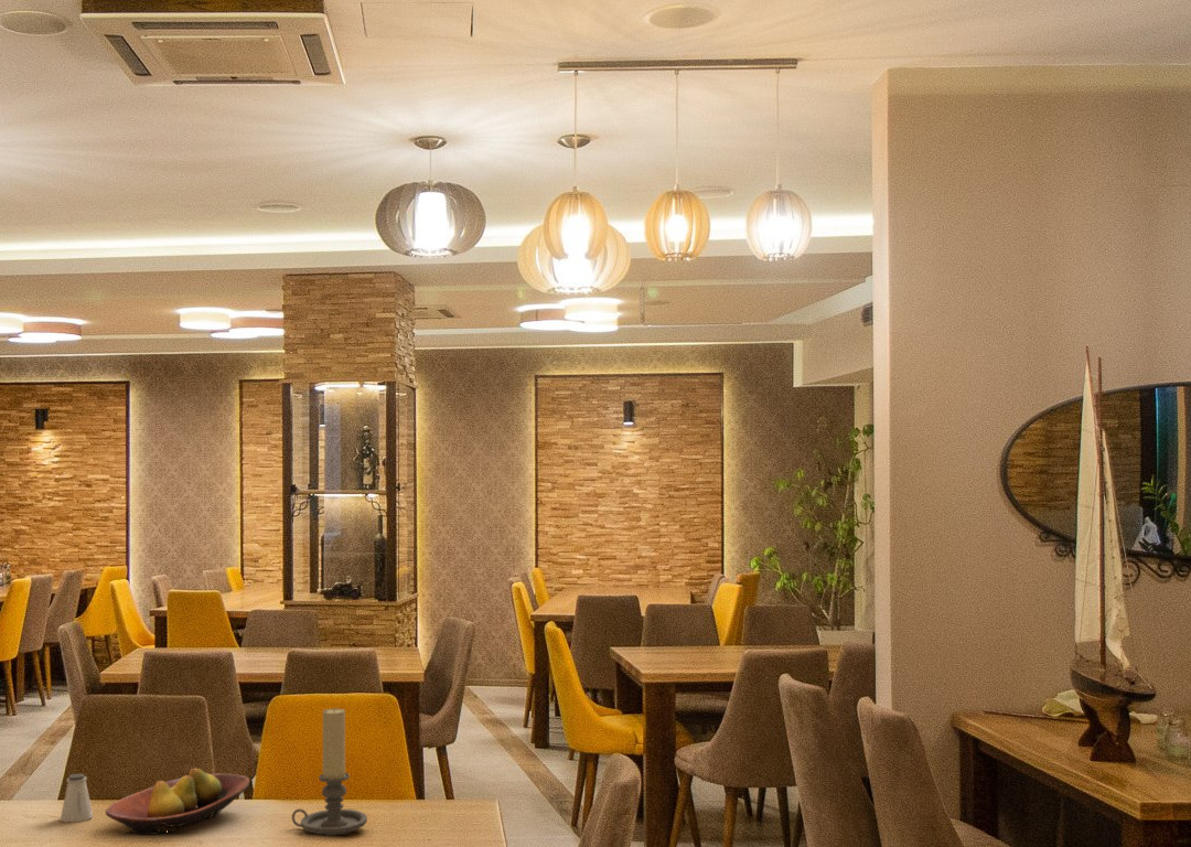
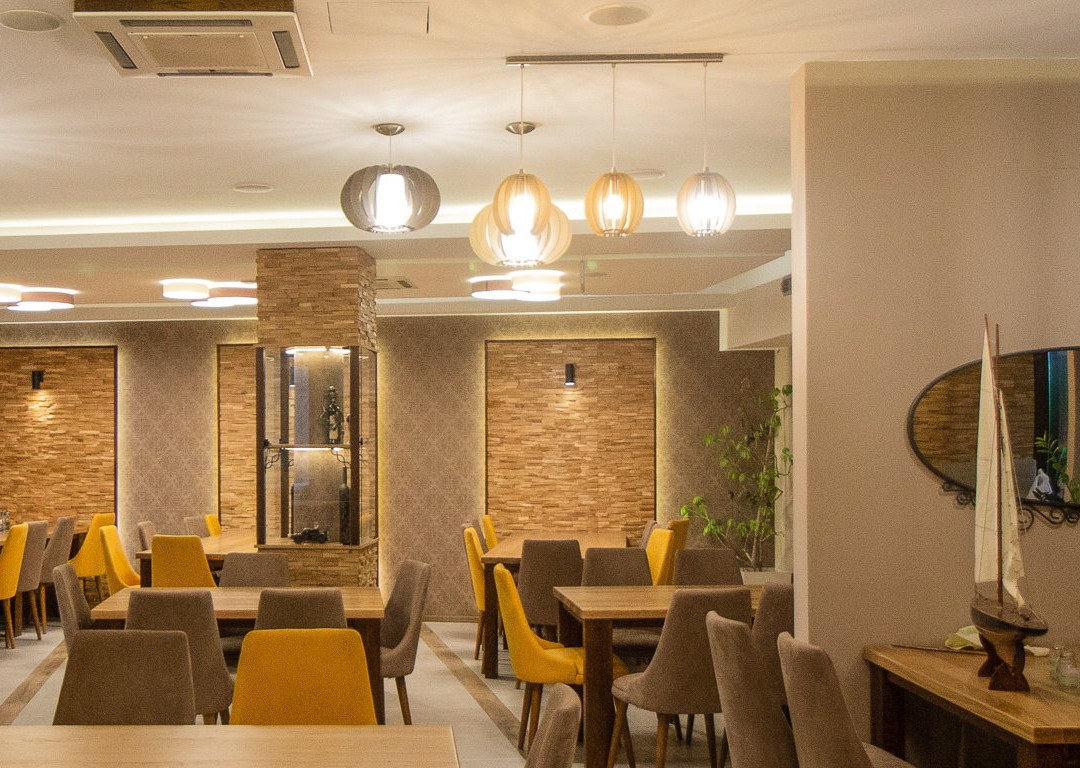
- saltshaker [60,773,94,823]
- fruit bowl [105,768,250,836]
- candle holder [291,707,368,837]
